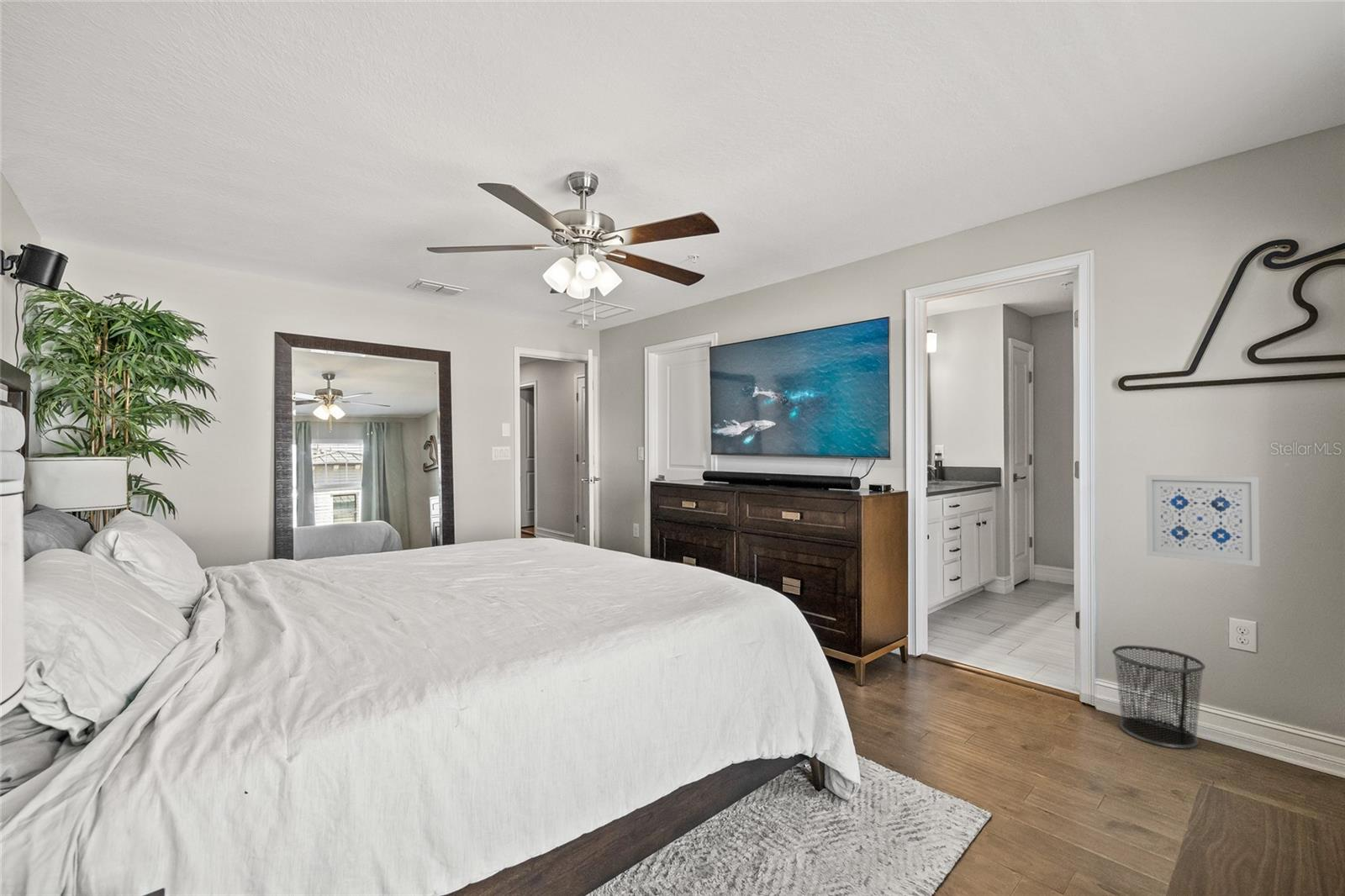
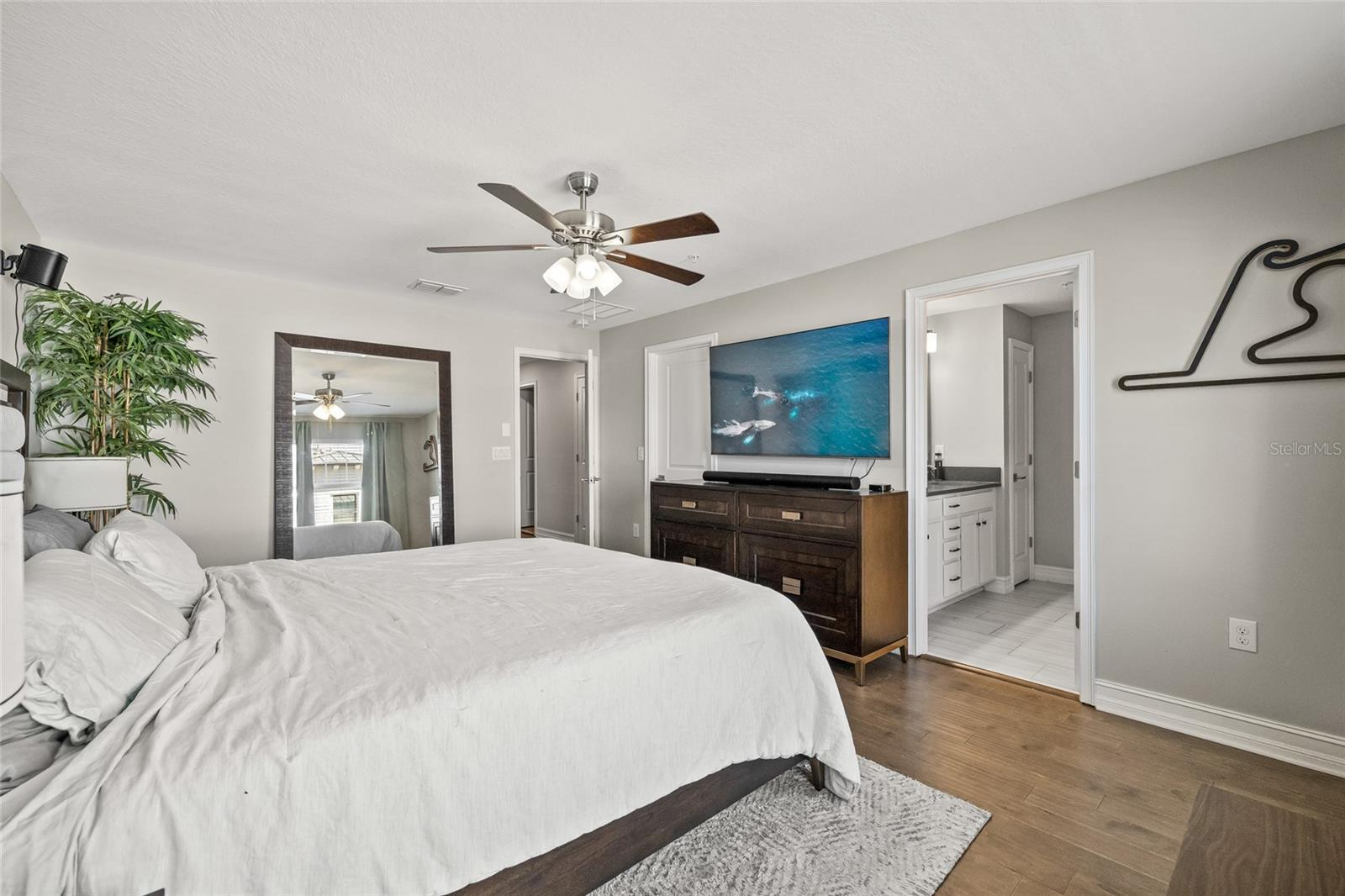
- wall art [1145,474,1261,567]
- waste bin [1111,645,1206,750]
